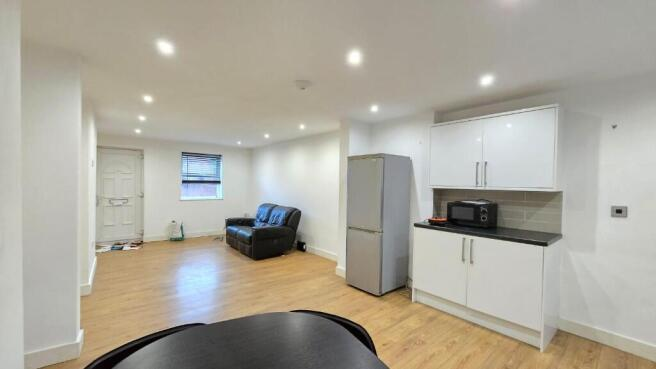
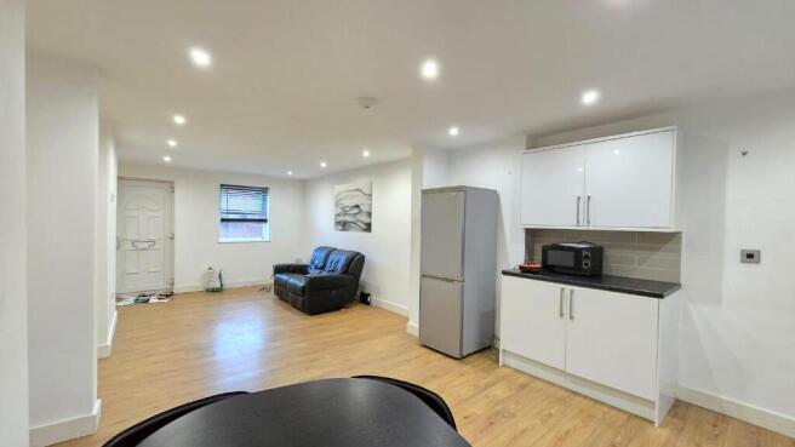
+ wall art [333,180,373,234]
